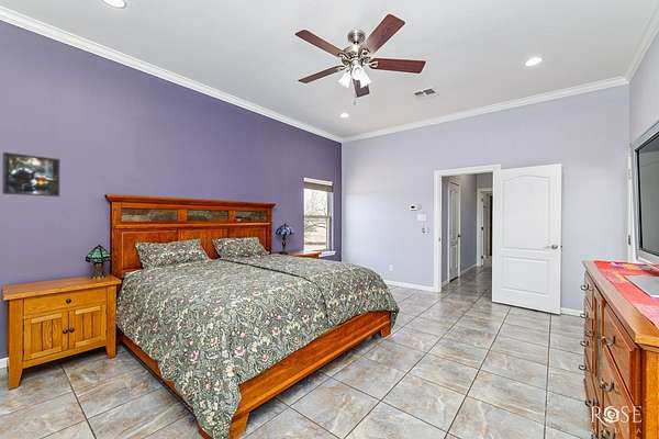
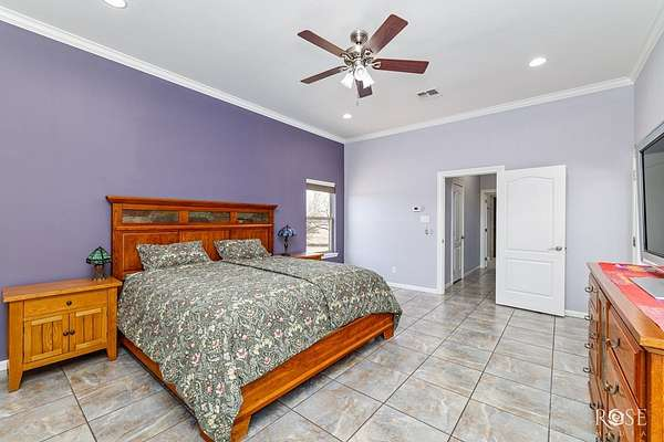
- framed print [1,151,62,198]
